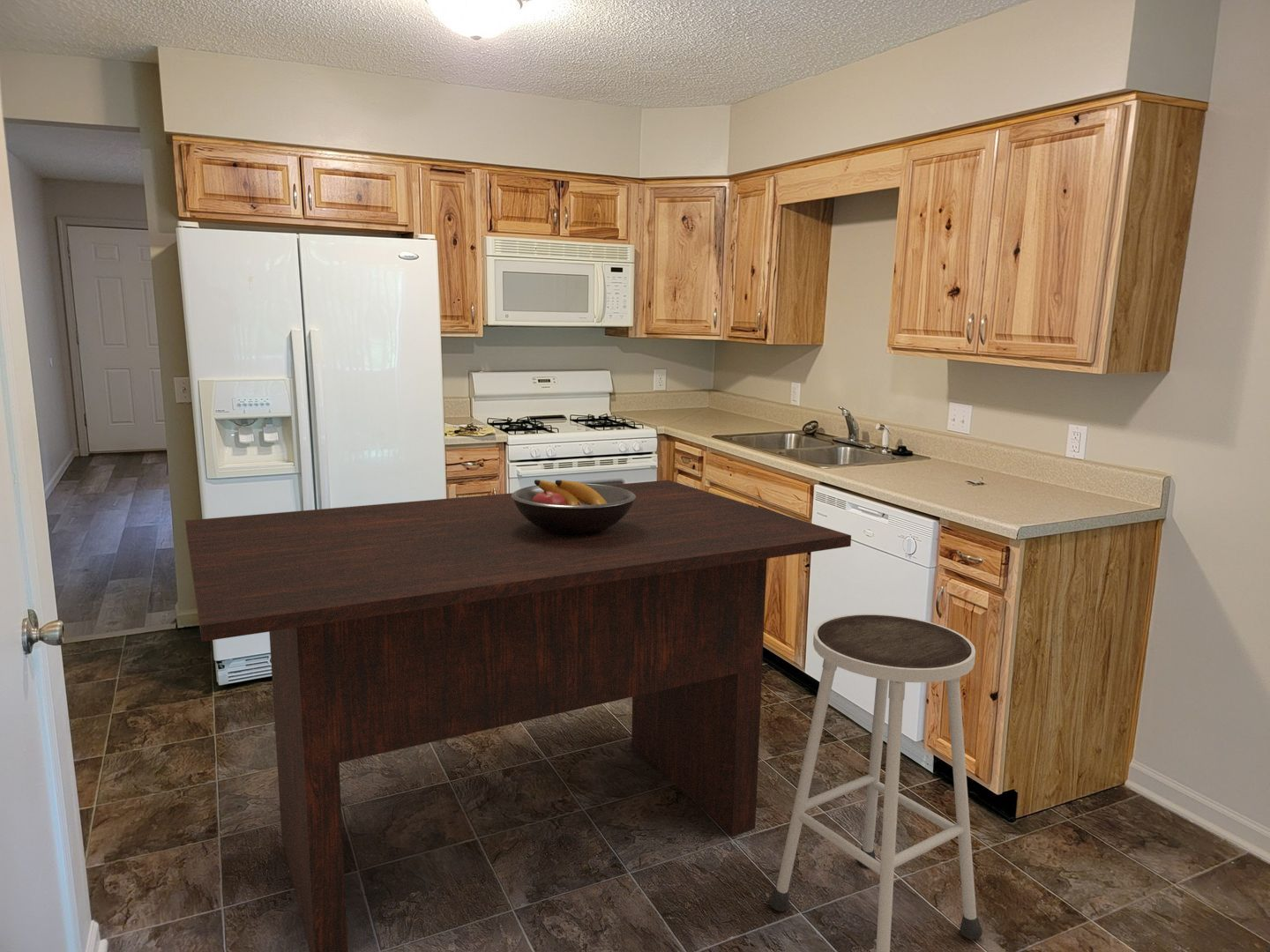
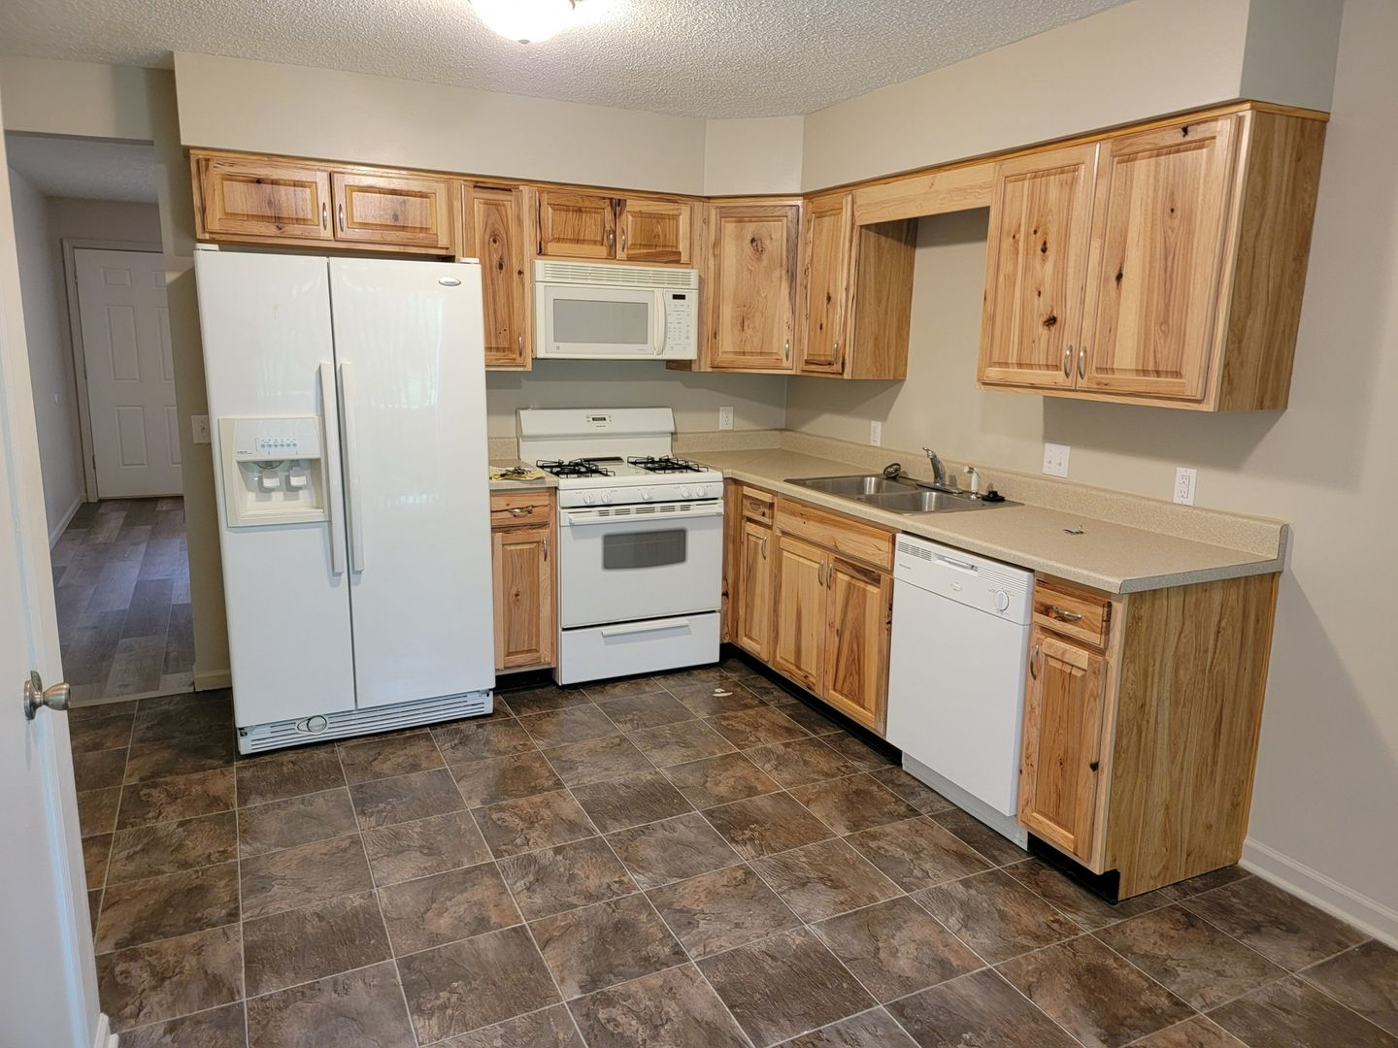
- fruit bowl [512,479,636,534]
- stool [768,613,983,952]
- dining table [184,480,852,952]
